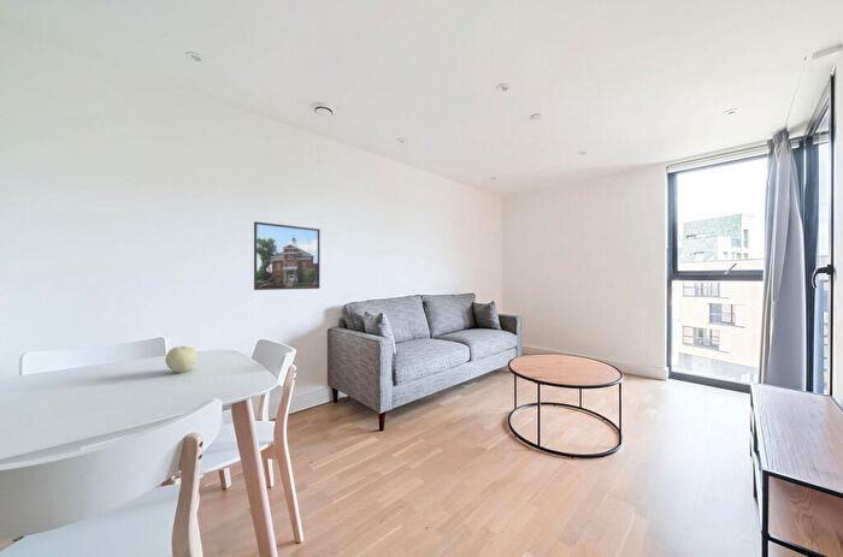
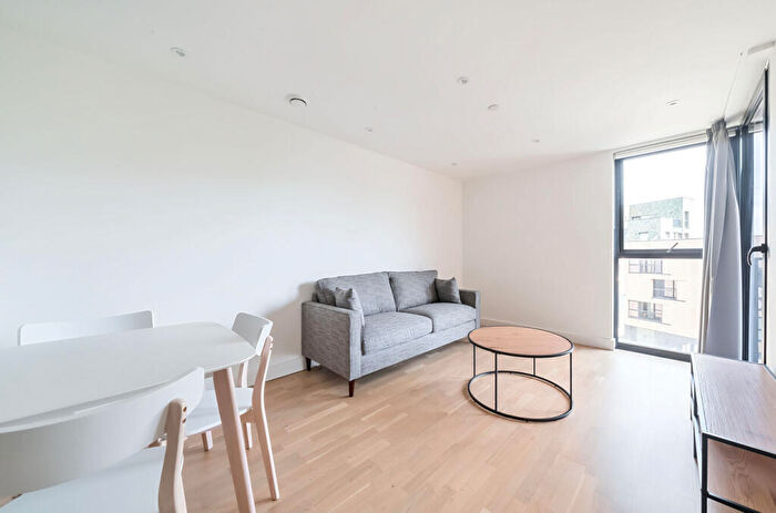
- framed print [253,220,322,291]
- fruit [164,345,198,374]
